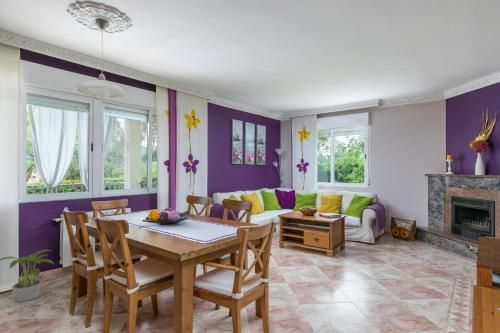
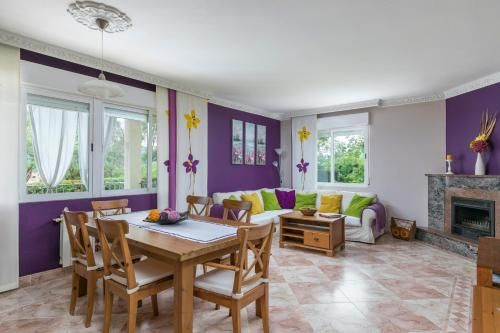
- potted plant [0,249,55,303]
